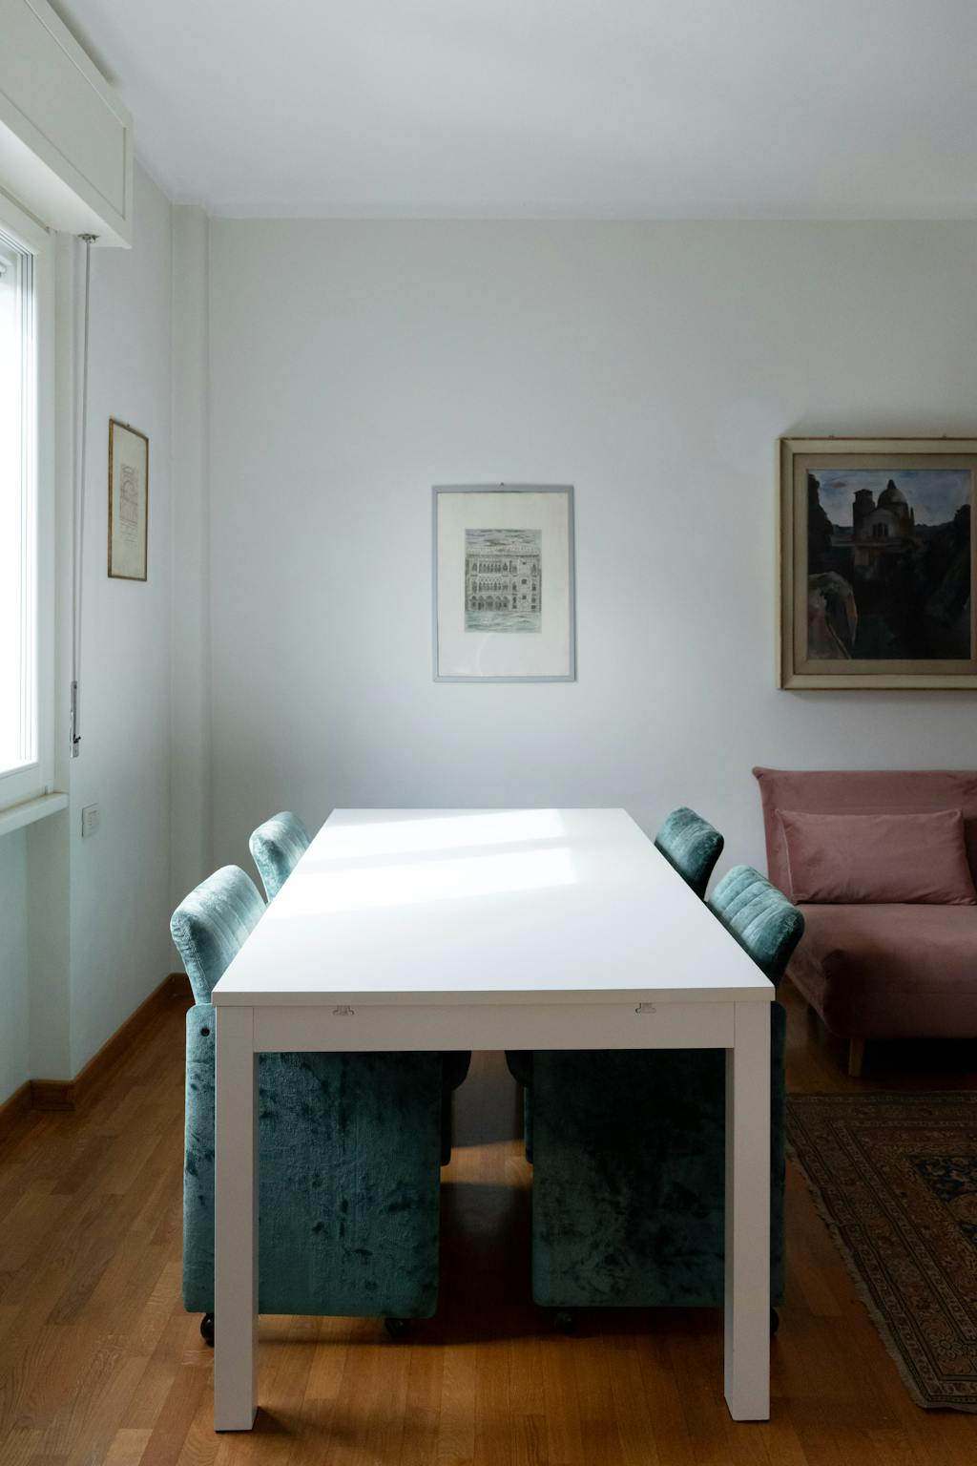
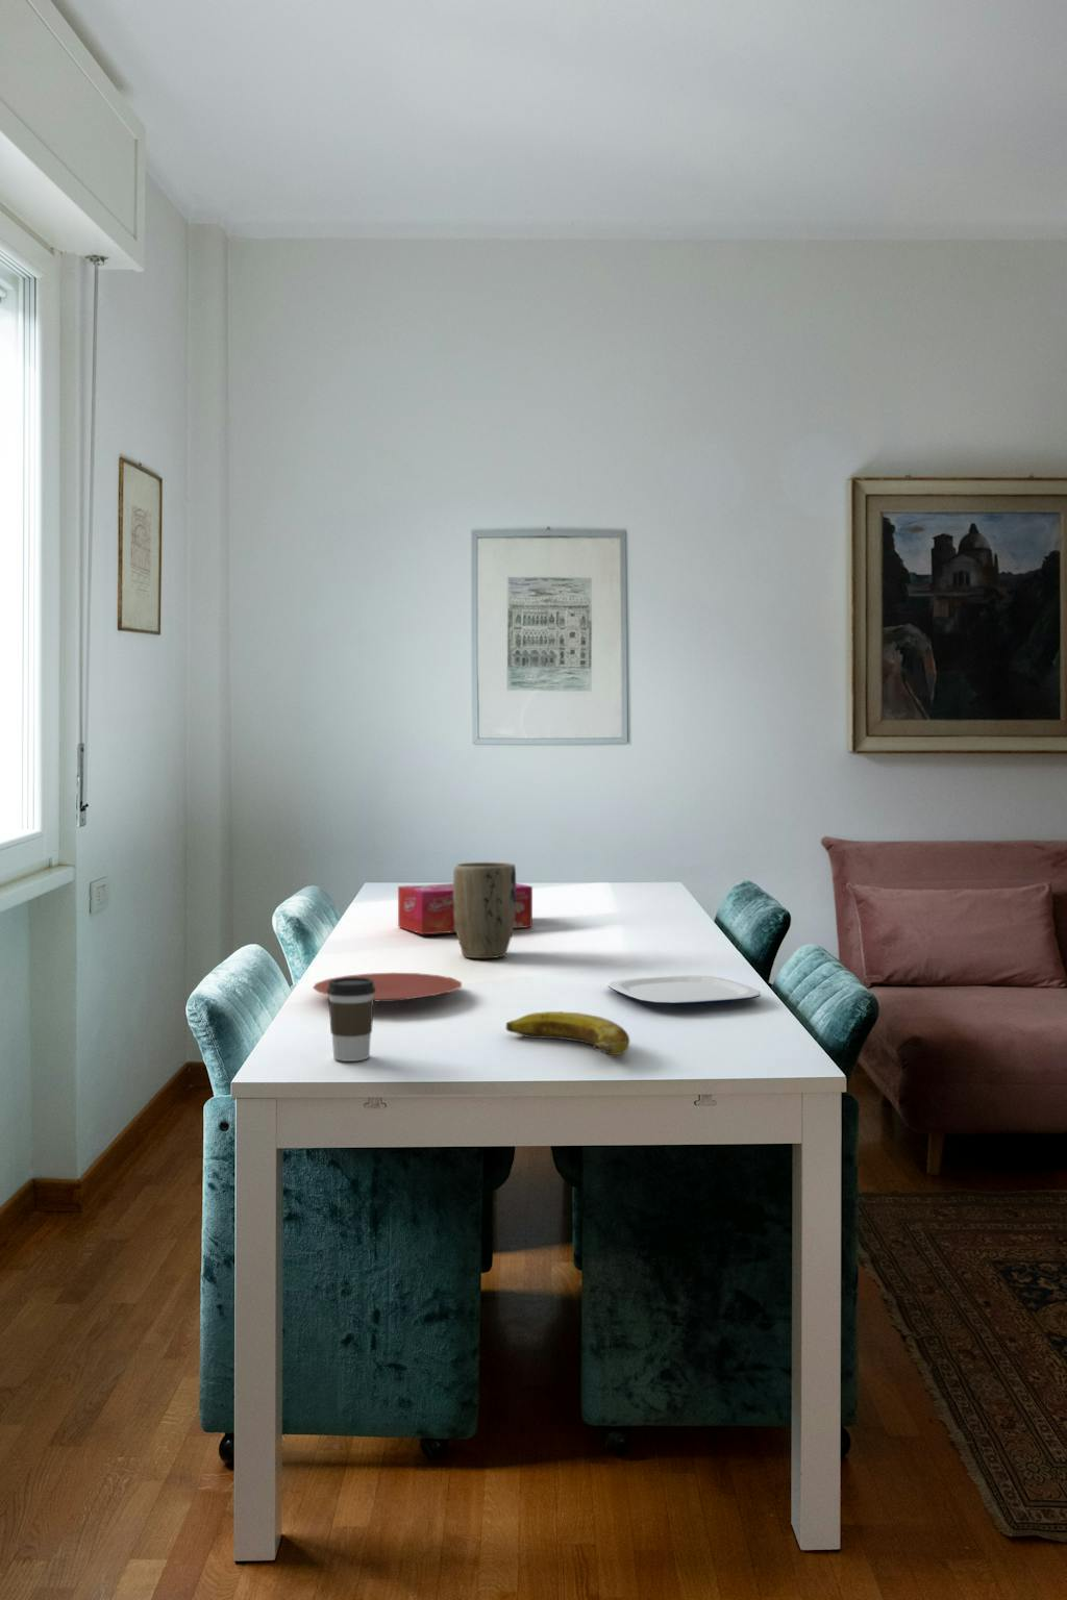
+ plant pot [453,862,517,960]
+ plate [607,975,762,1006]
+ tissue box [397,882,534,936]
+ coffee cup [327,977,375,1063]
+ plate [312,971,462,1004]
+ banana [505,1011,630,1056]
